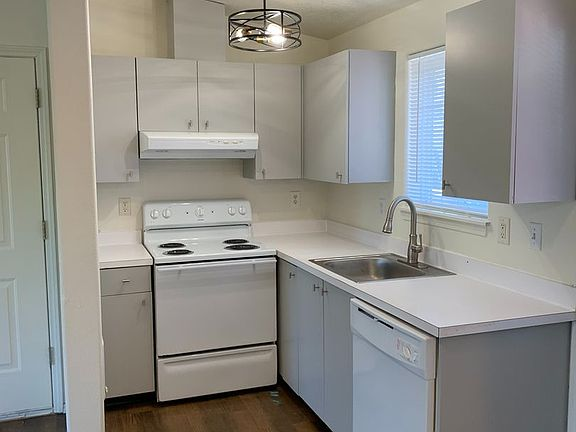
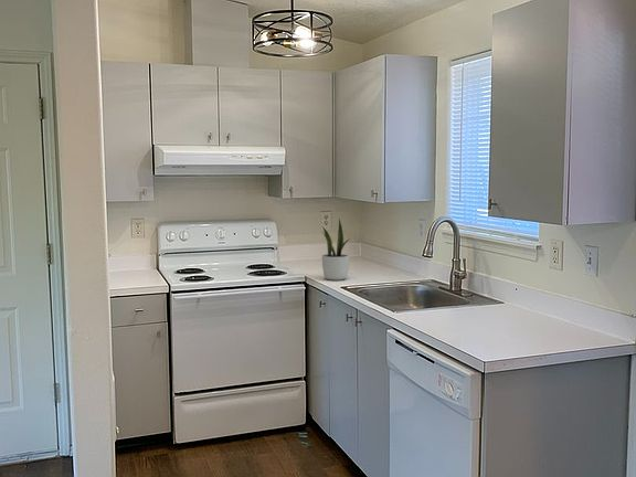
+ potted plant [321,218,351,282]
